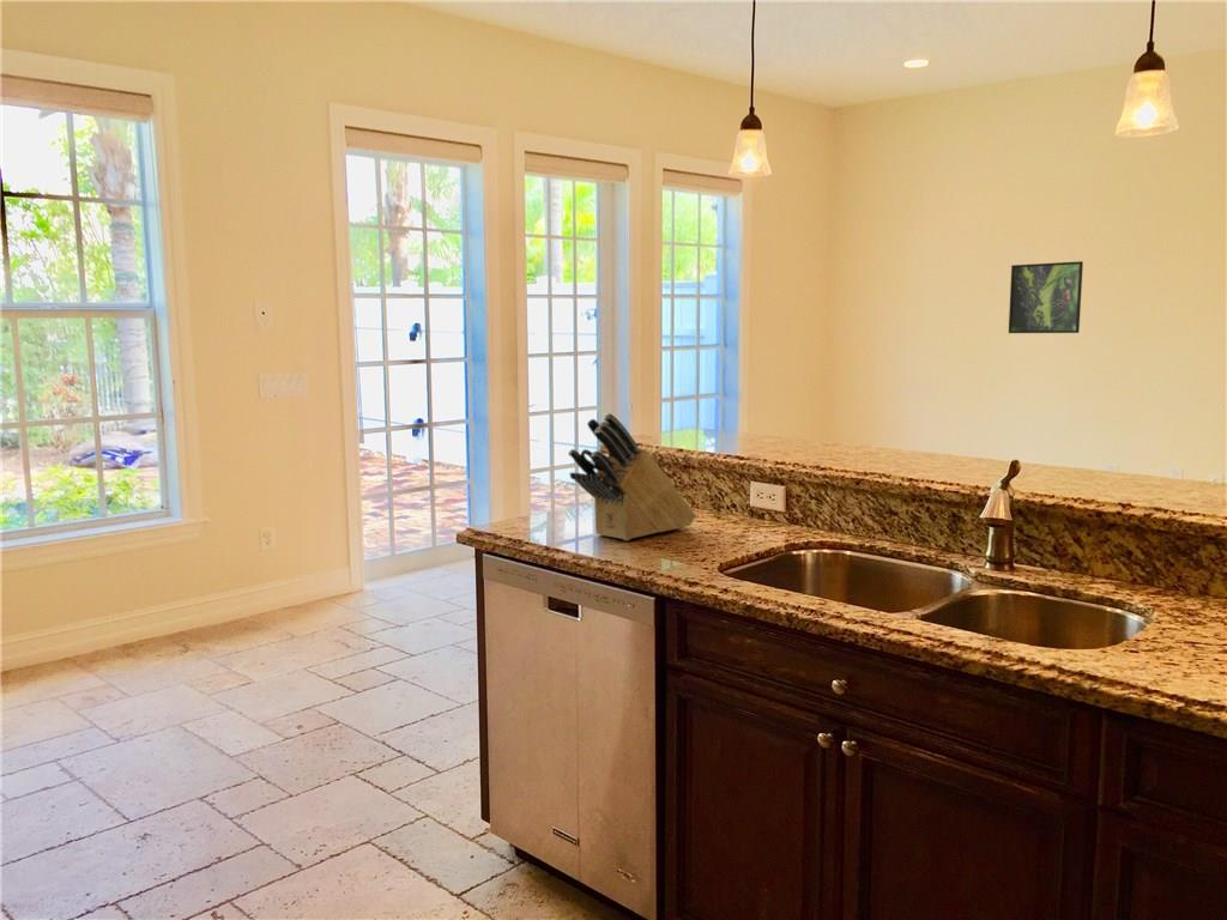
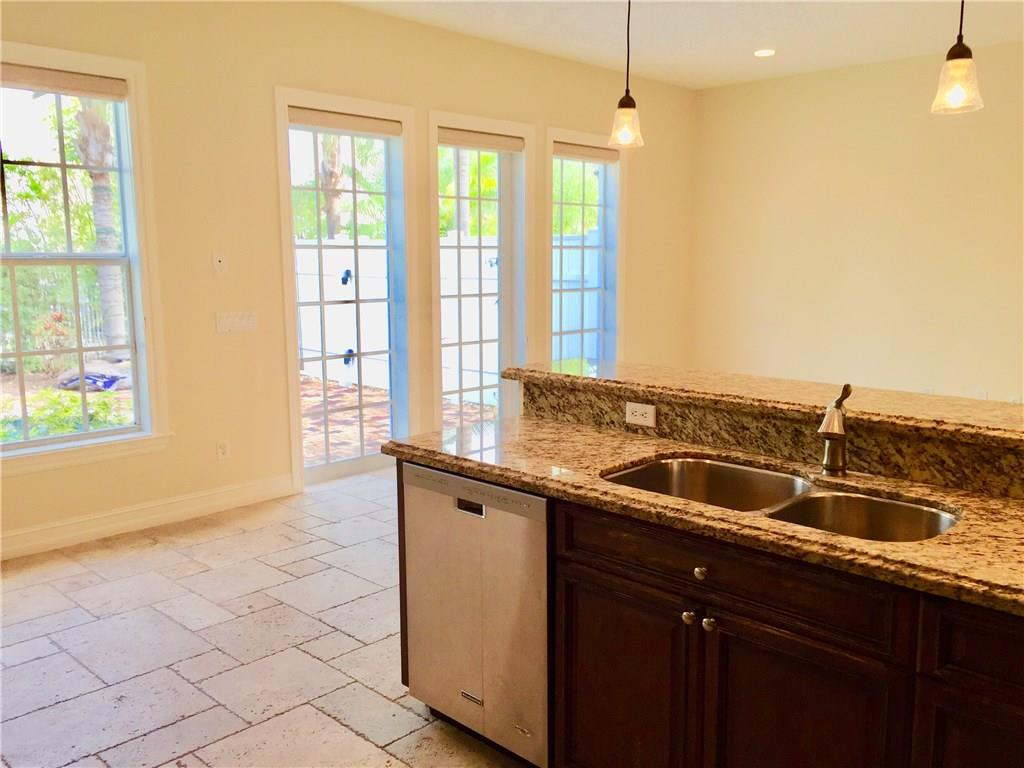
- knife block [567,412,697,541]
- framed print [1008,260,1084,334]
